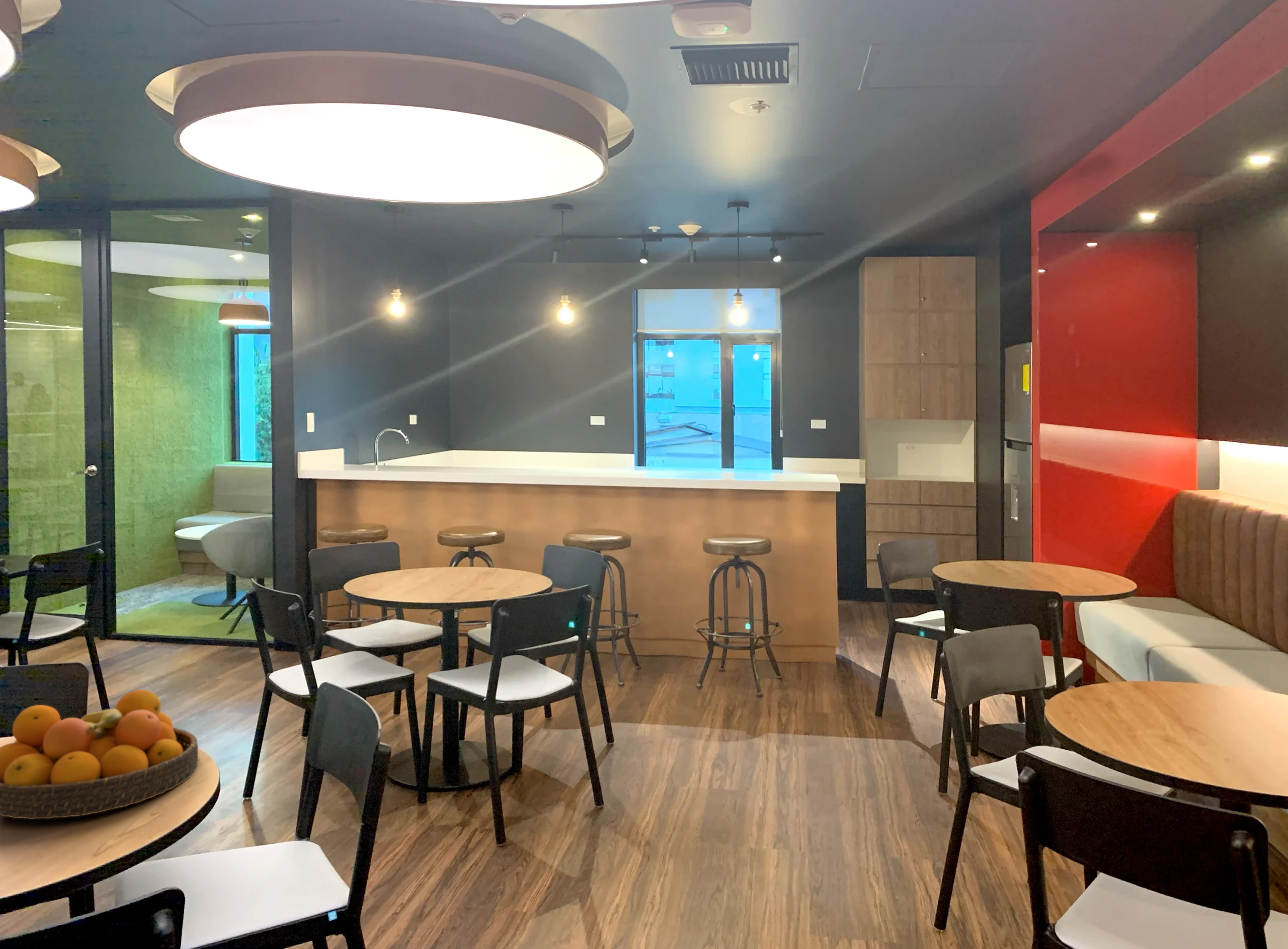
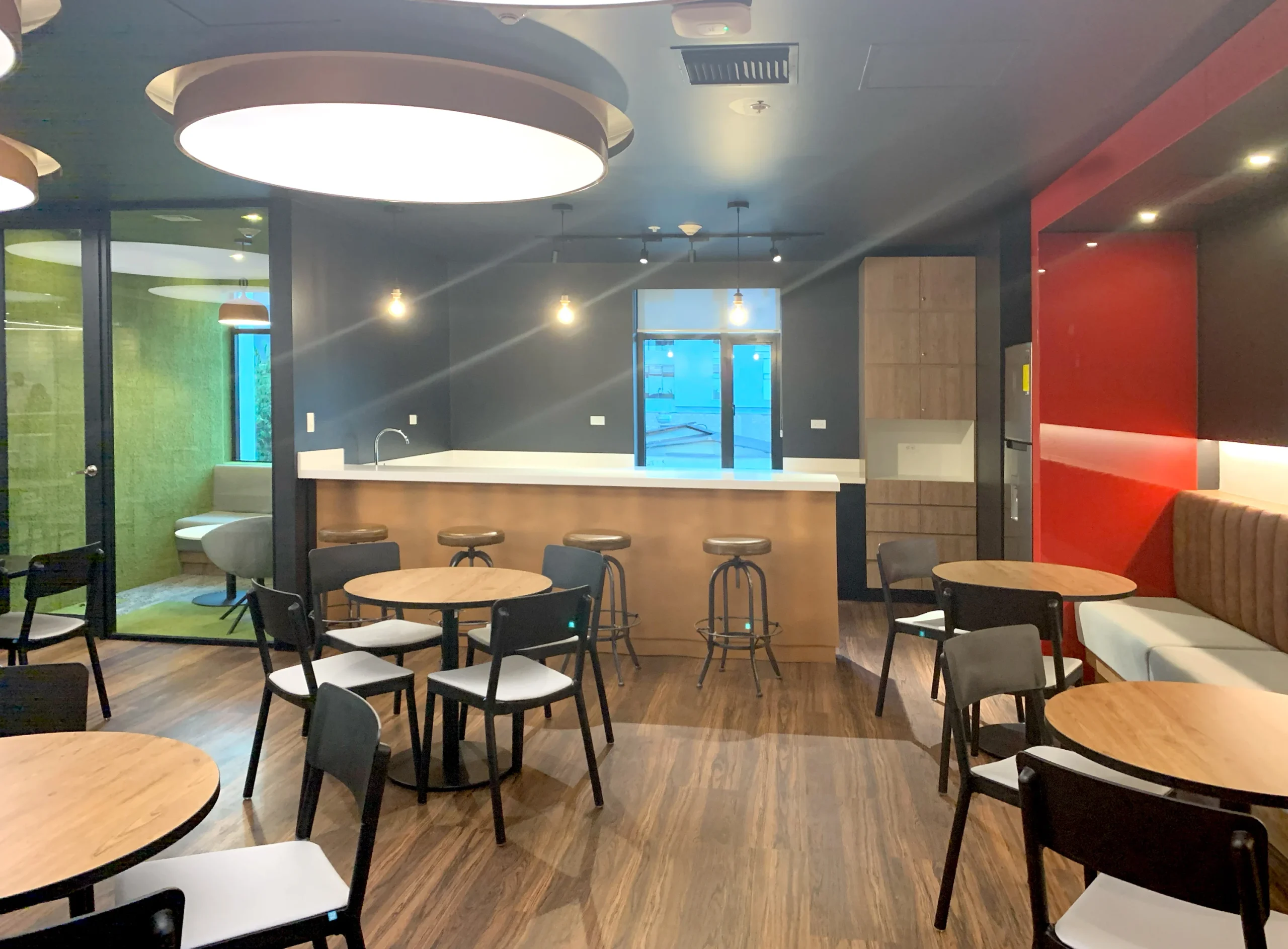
- fruit bowl [0,689,199,820]
